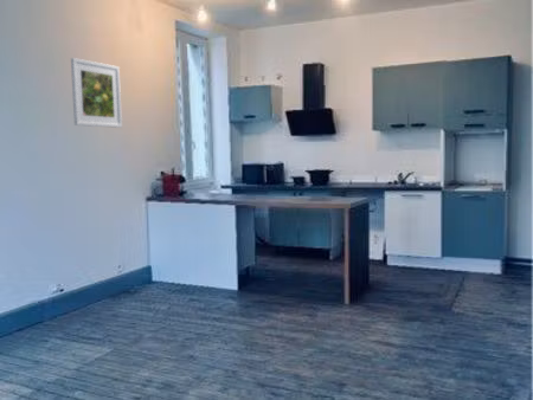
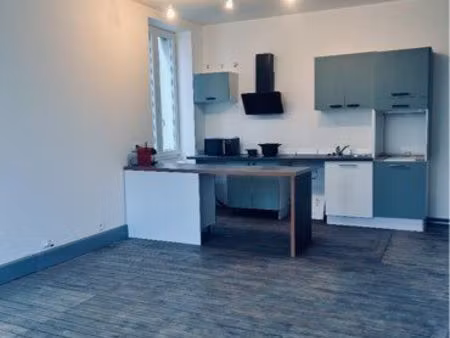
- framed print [70,57,123,129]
